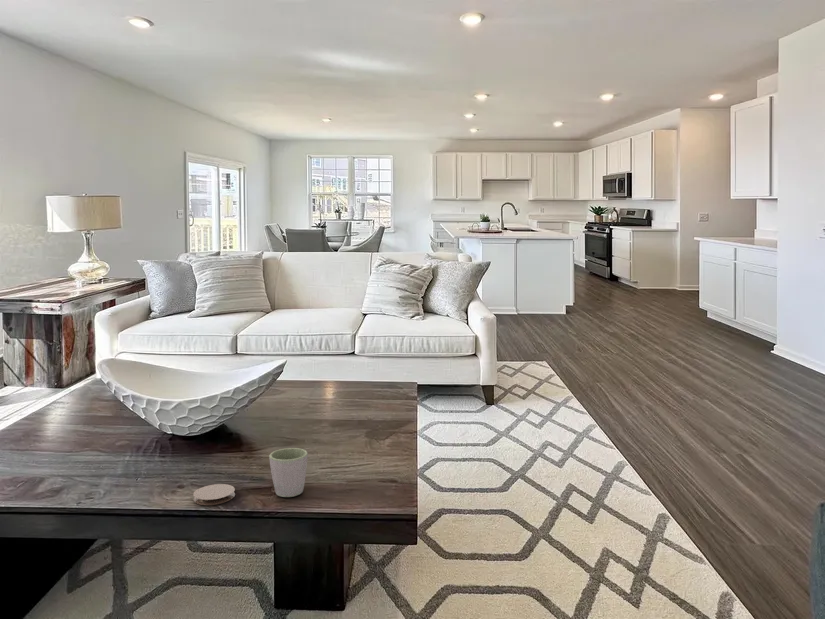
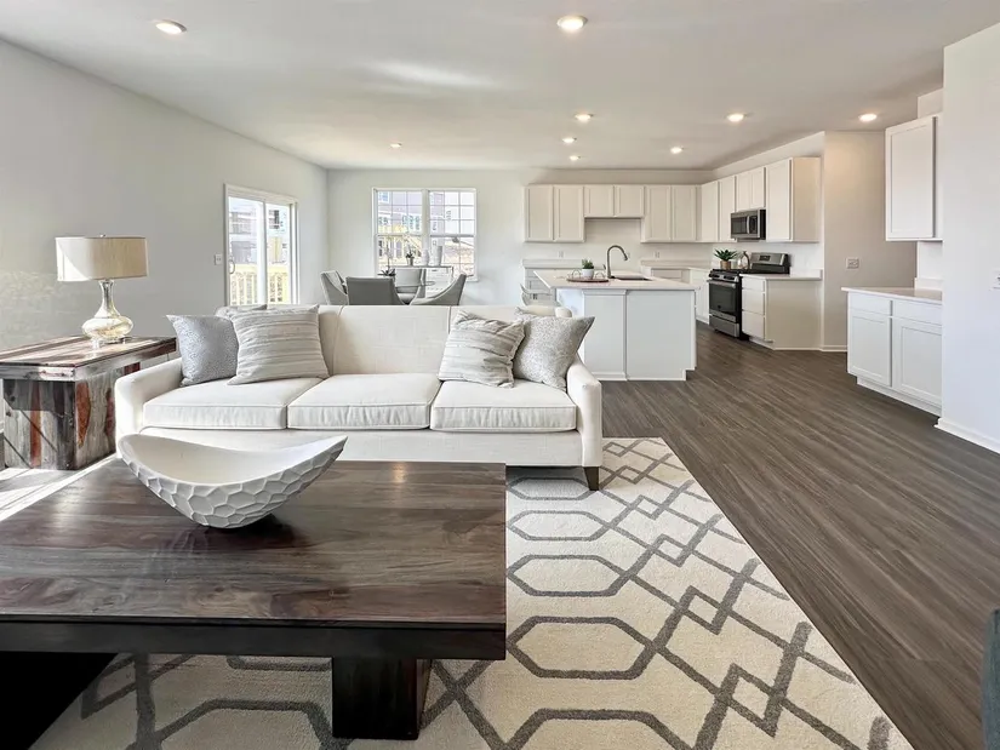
- coaster [192,483,236,506]
- mug [268,447,309,498]
